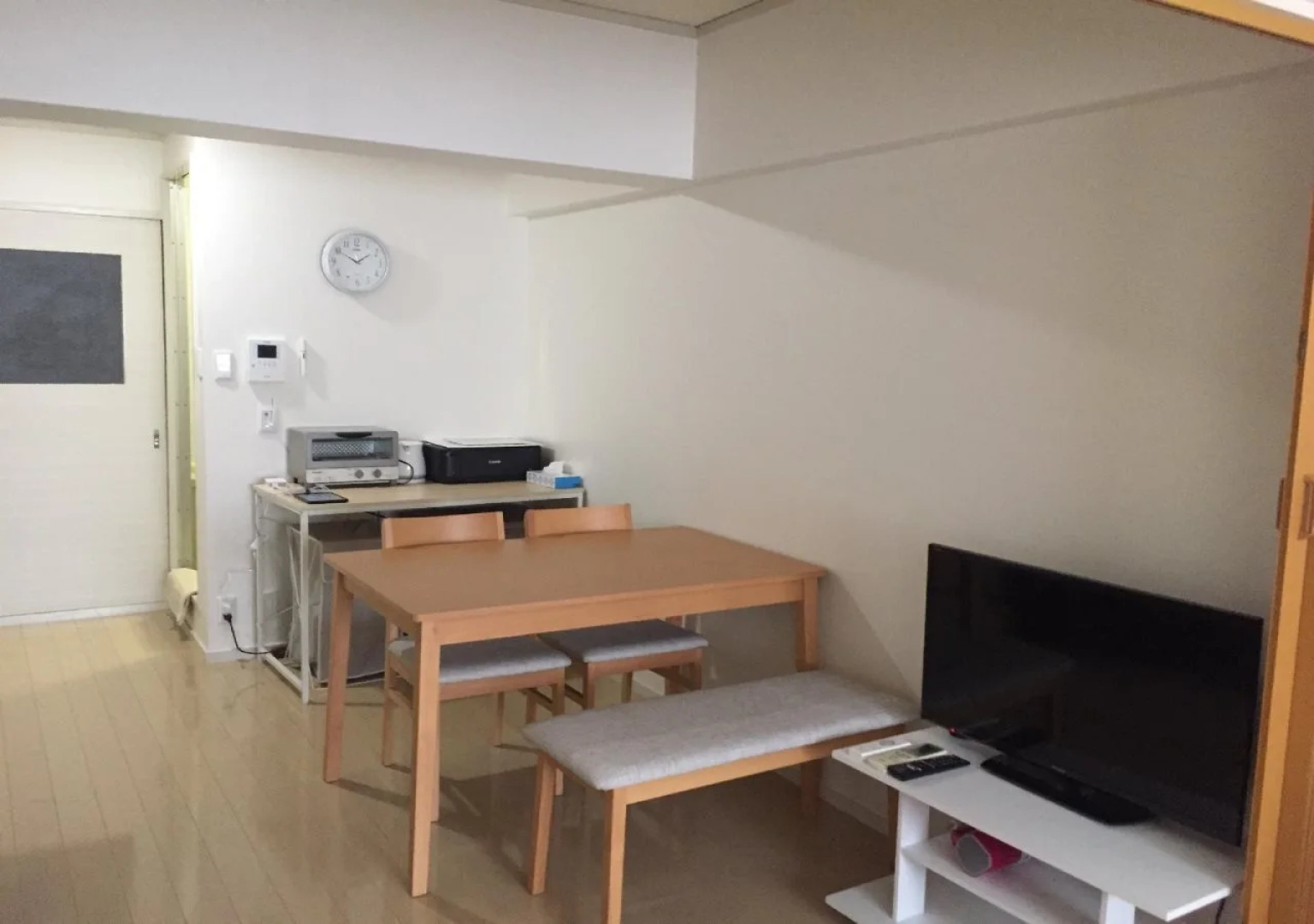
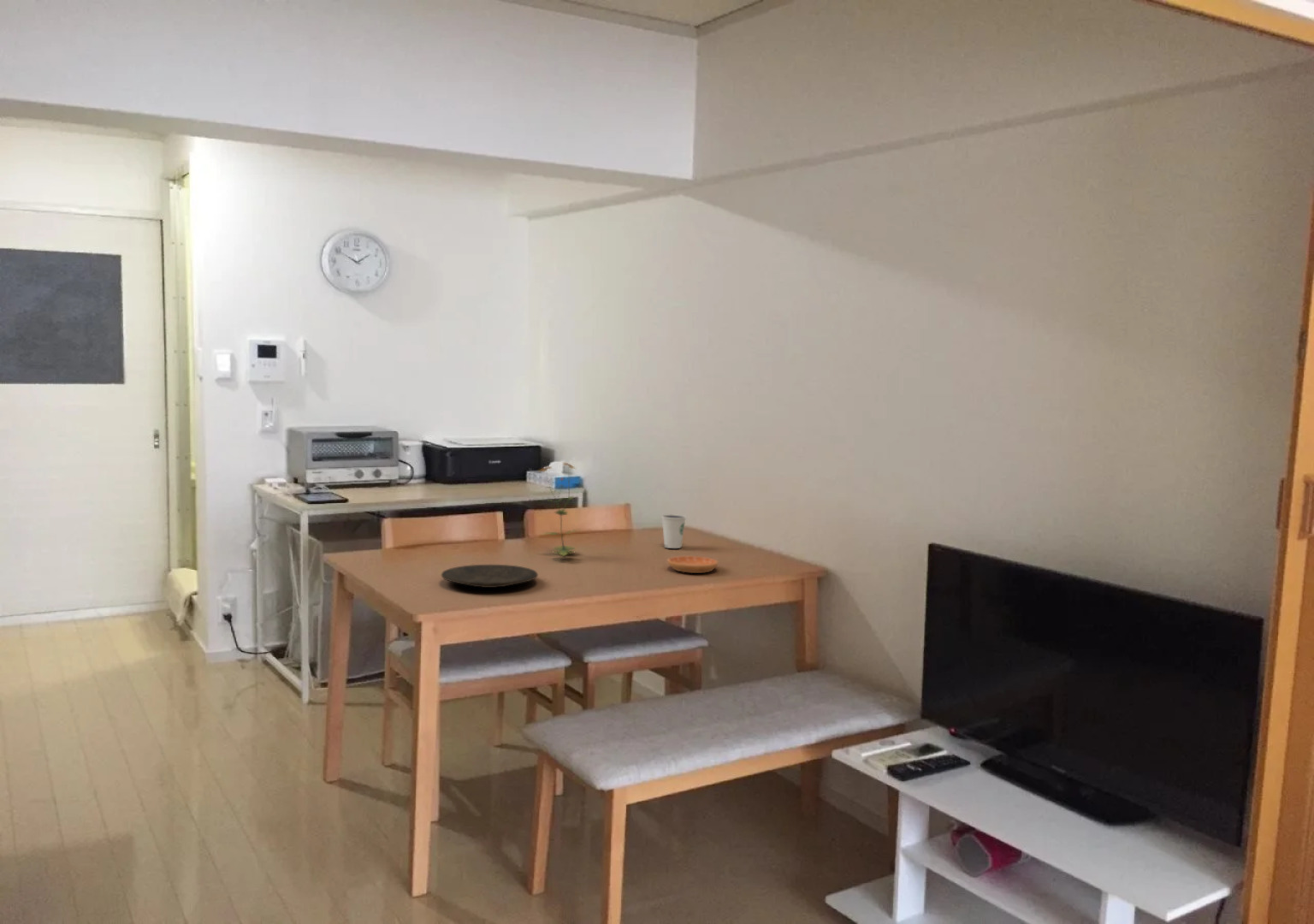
+ saucer [667,555,719,574]
+ plate [441,564,539,589]
+ dixie cup [660,513,687,549]
+ flower [537,461,583,557]
